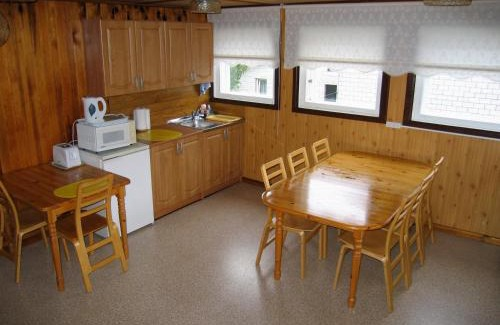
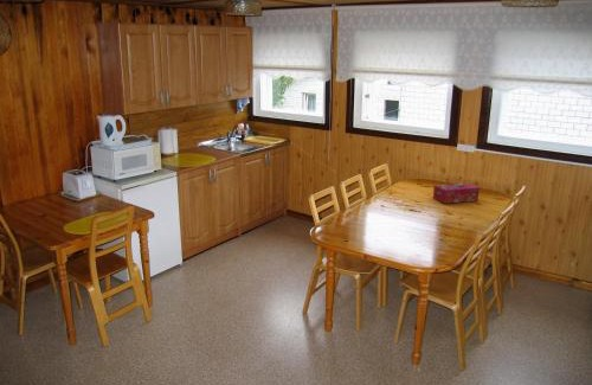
+ tissue box [432,182,481,205]
